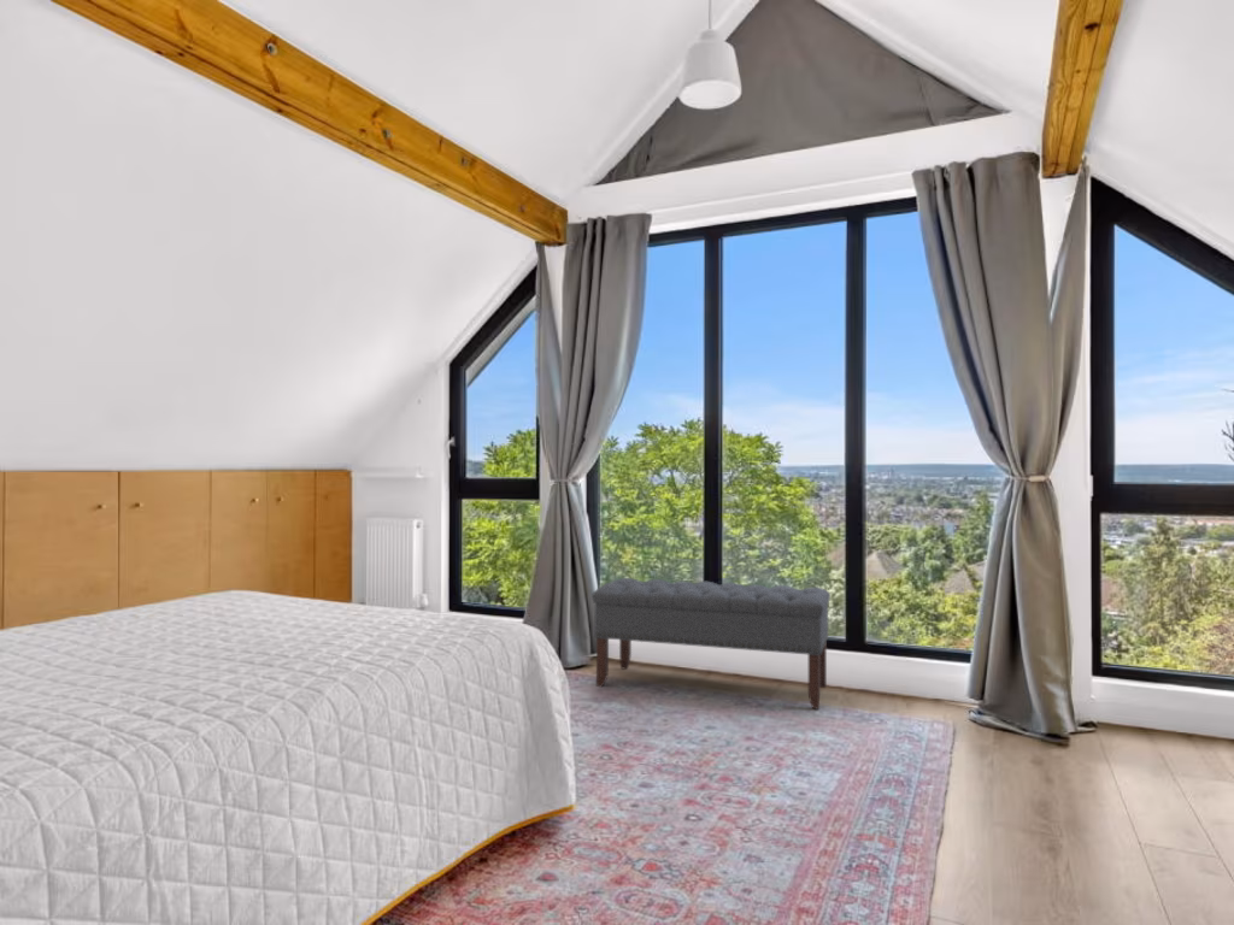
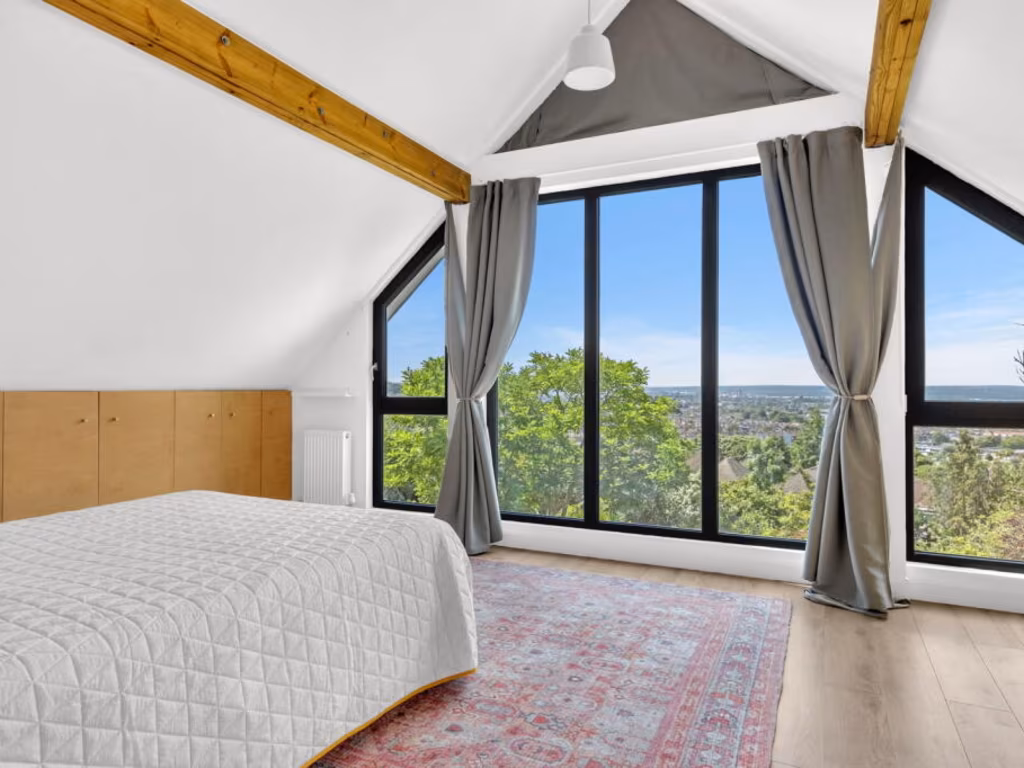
- bench [590,577,832,709]
